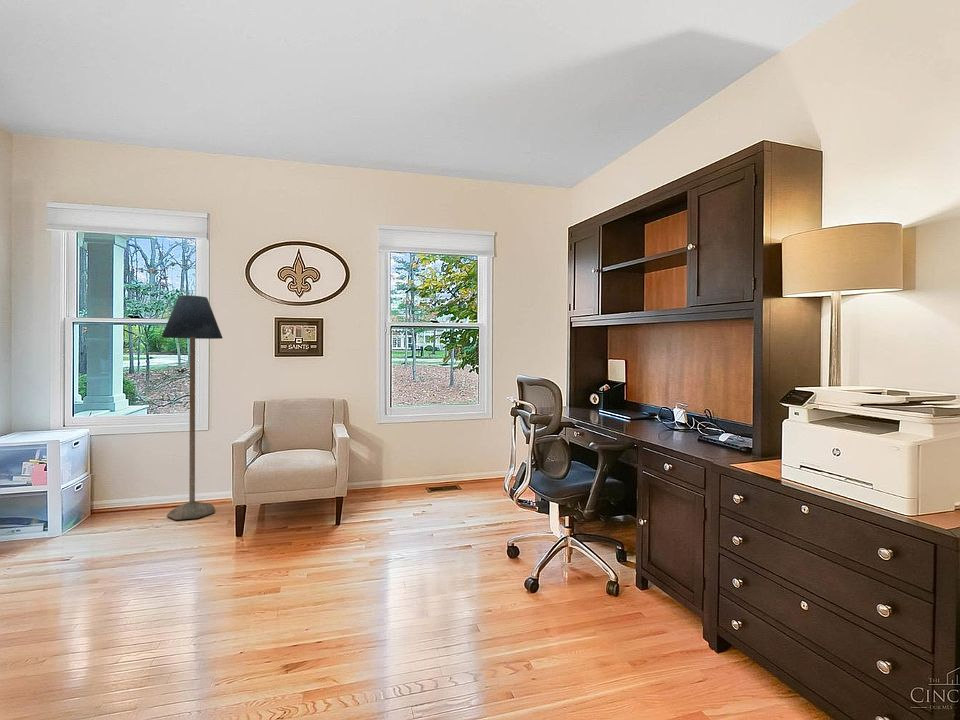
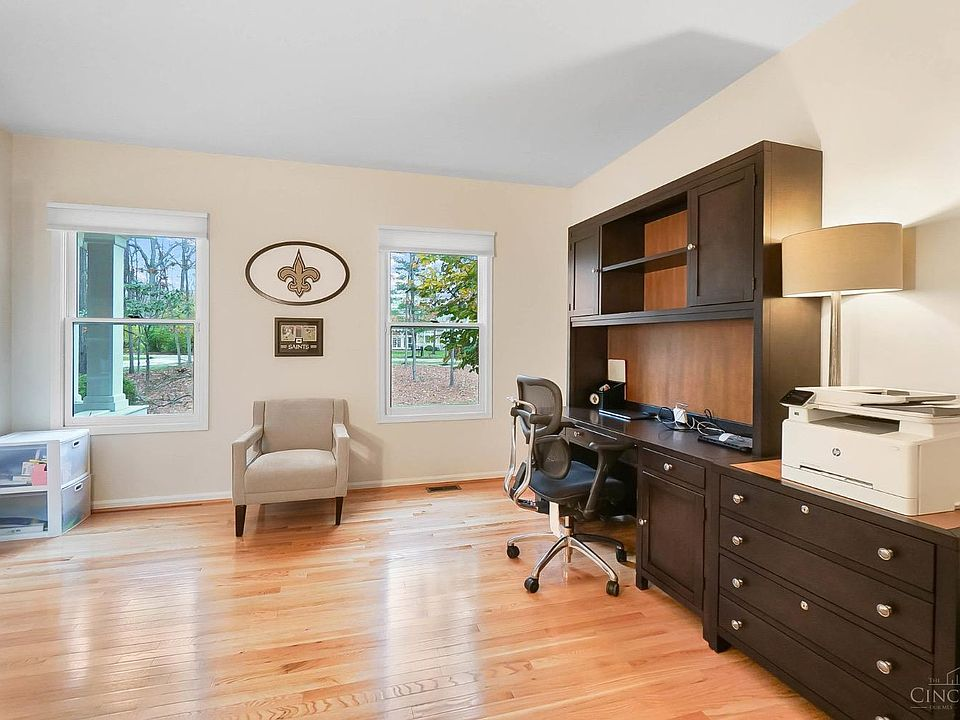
- floor lamp [161,294,223,521]
